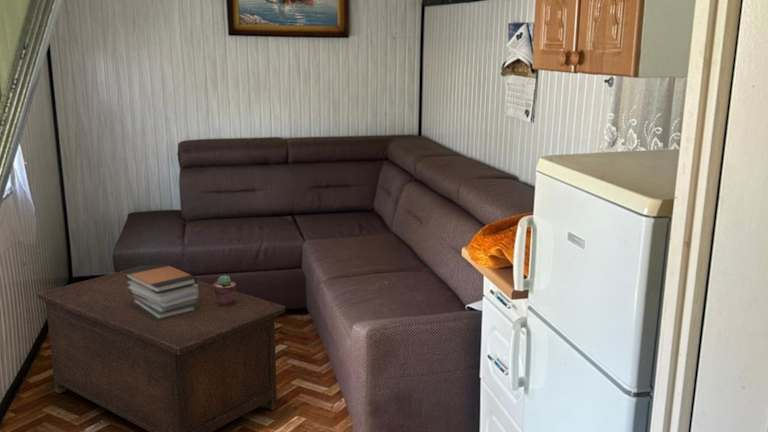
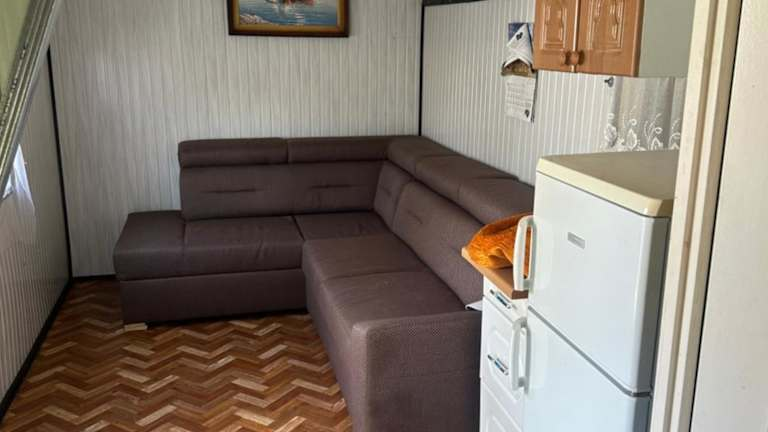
- potted succulent [213,274,237,306]
- book stack [125,262,199,319]
- cabinet [36,264,286,432]
